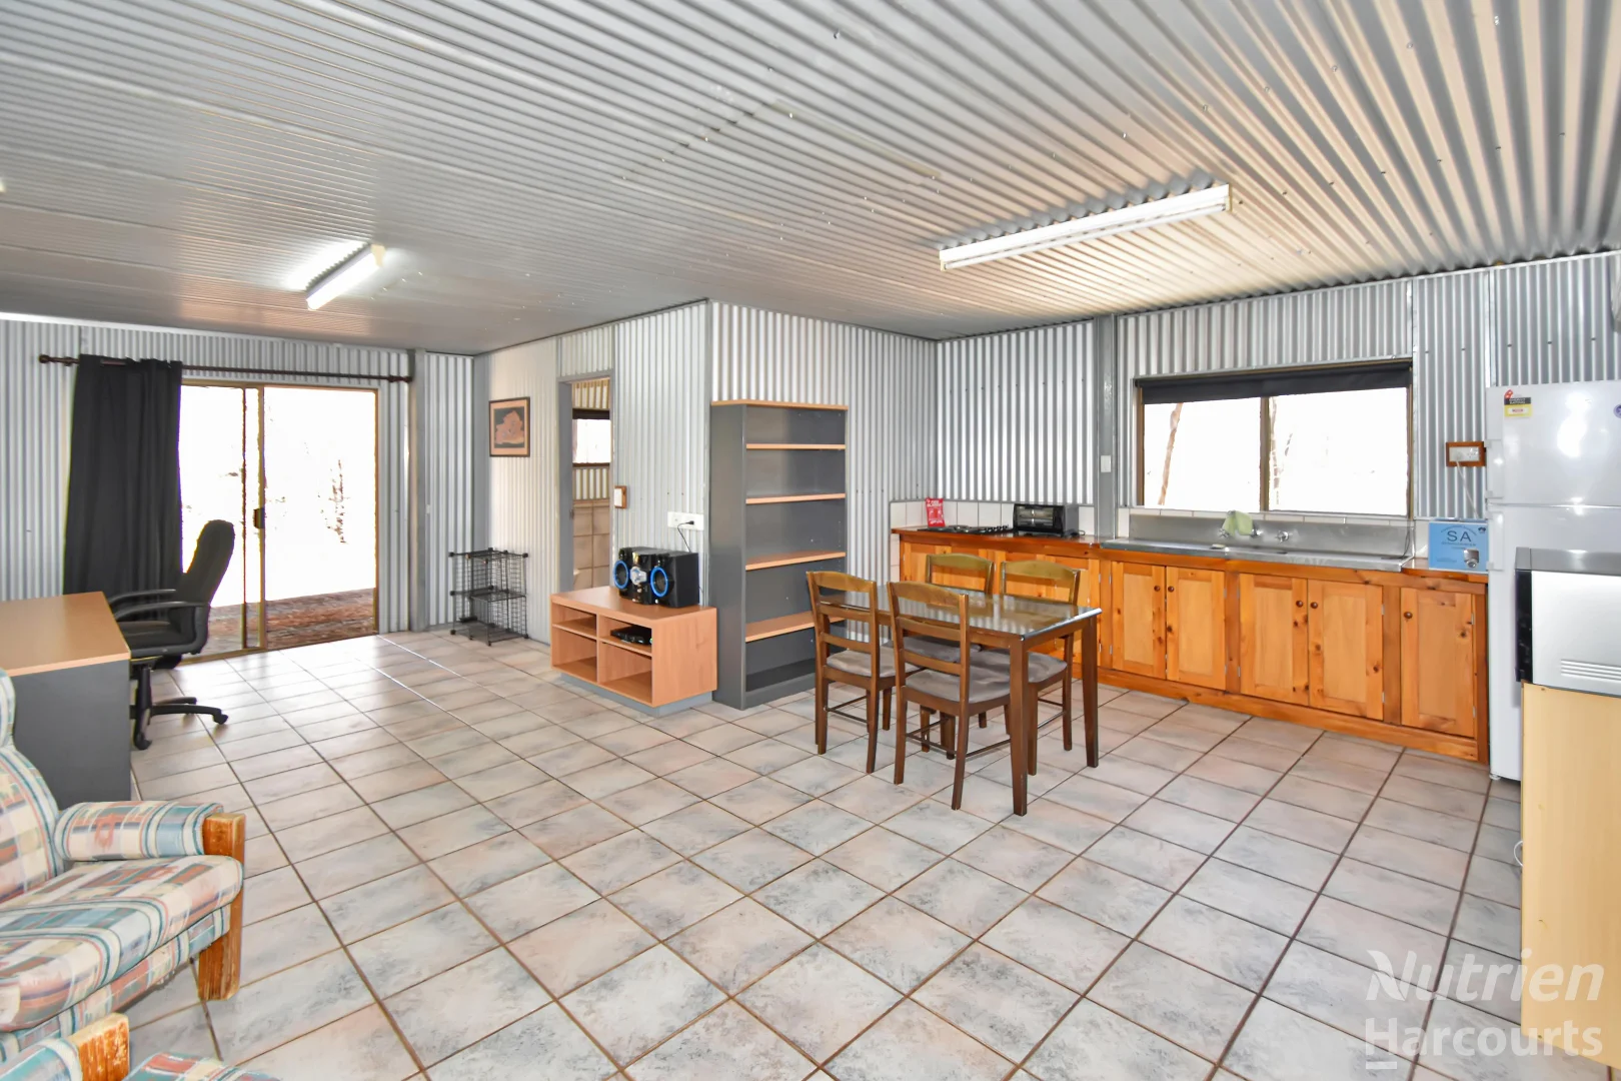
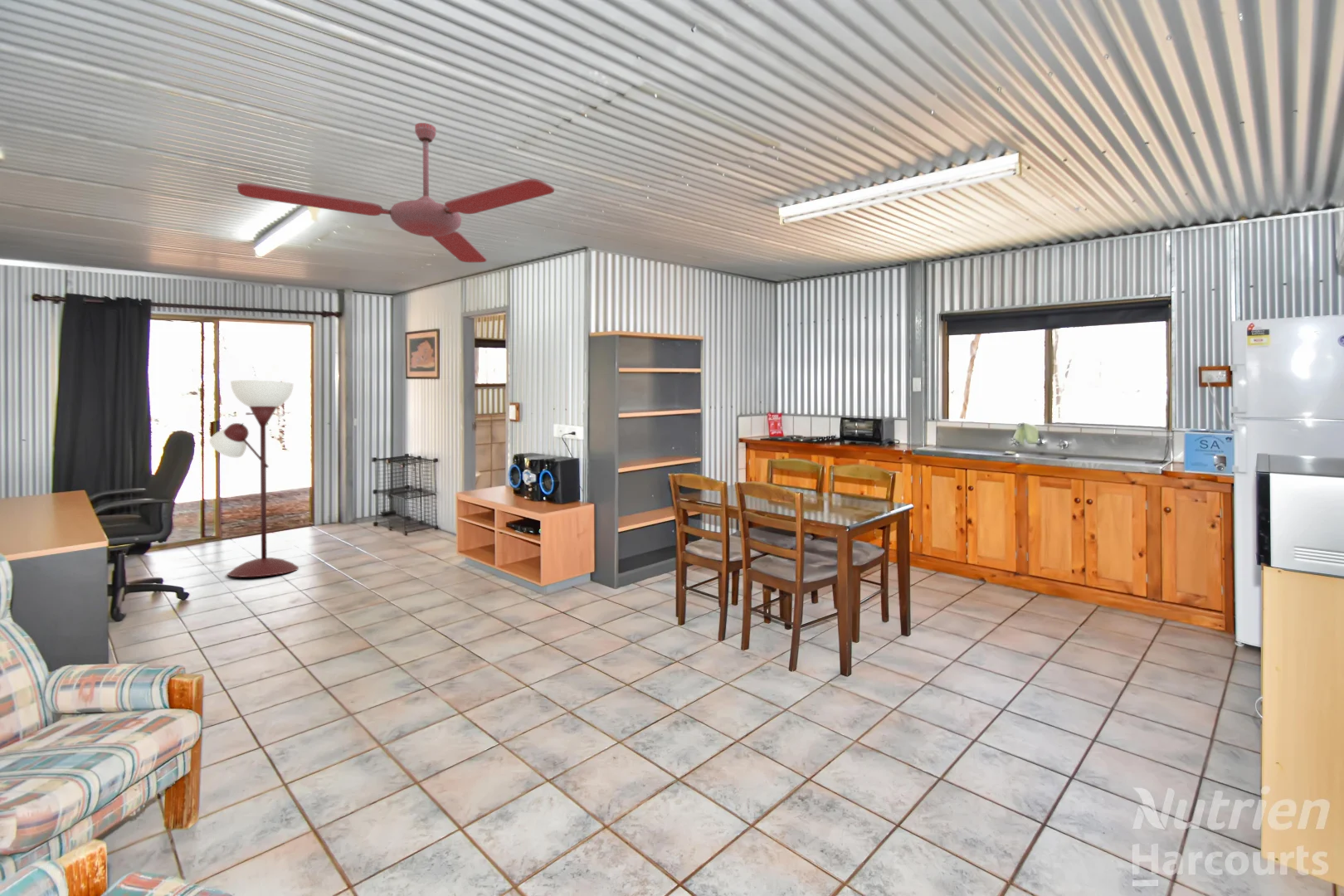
+ floor lamp [209,379,299,578]
+ ceiling fan [236,122,555,263]
